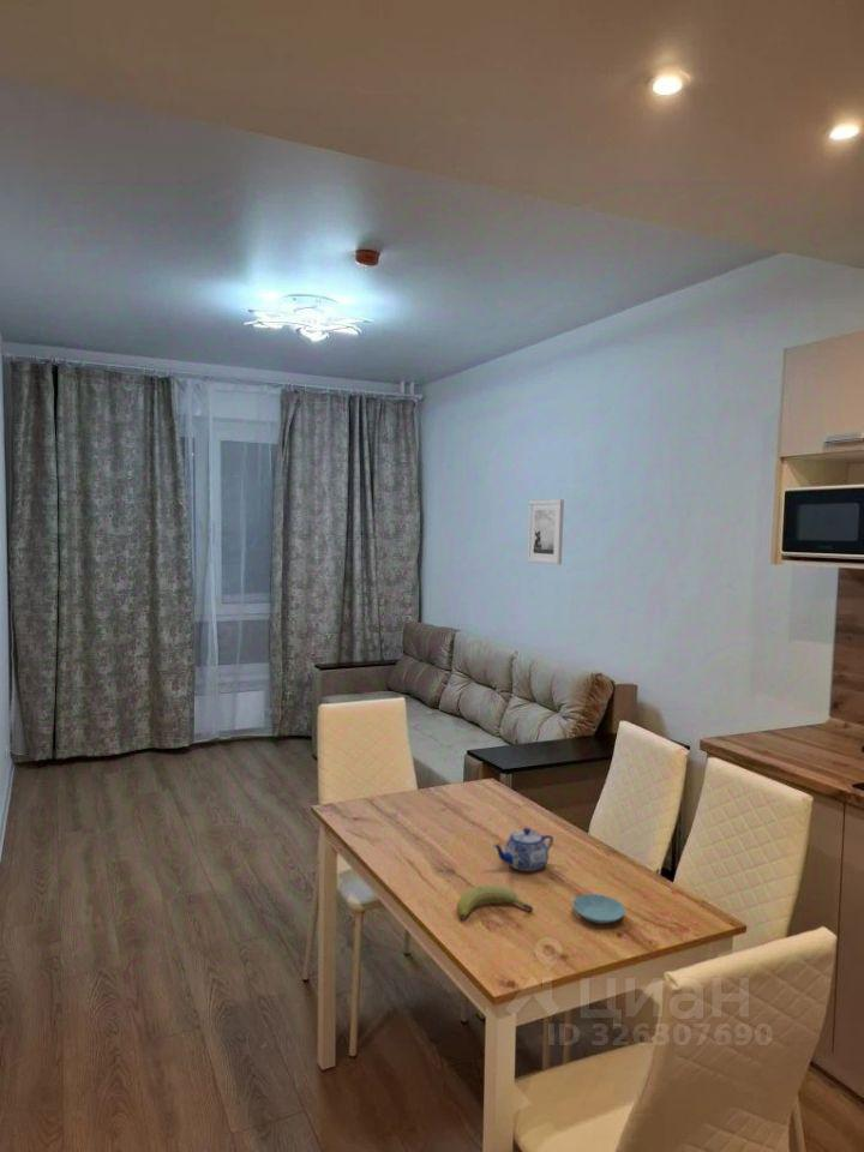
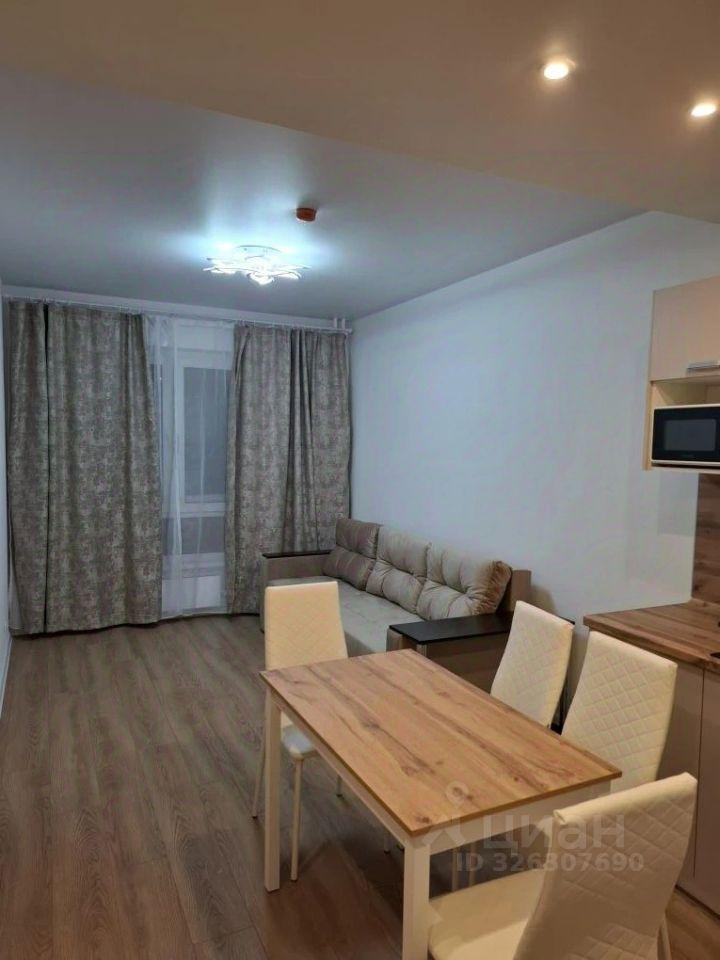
- fruit [456,883,534,920]
- saucer [571,893,626,925]
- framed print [526,498,565,566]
- teapot [492,827,554,872]
